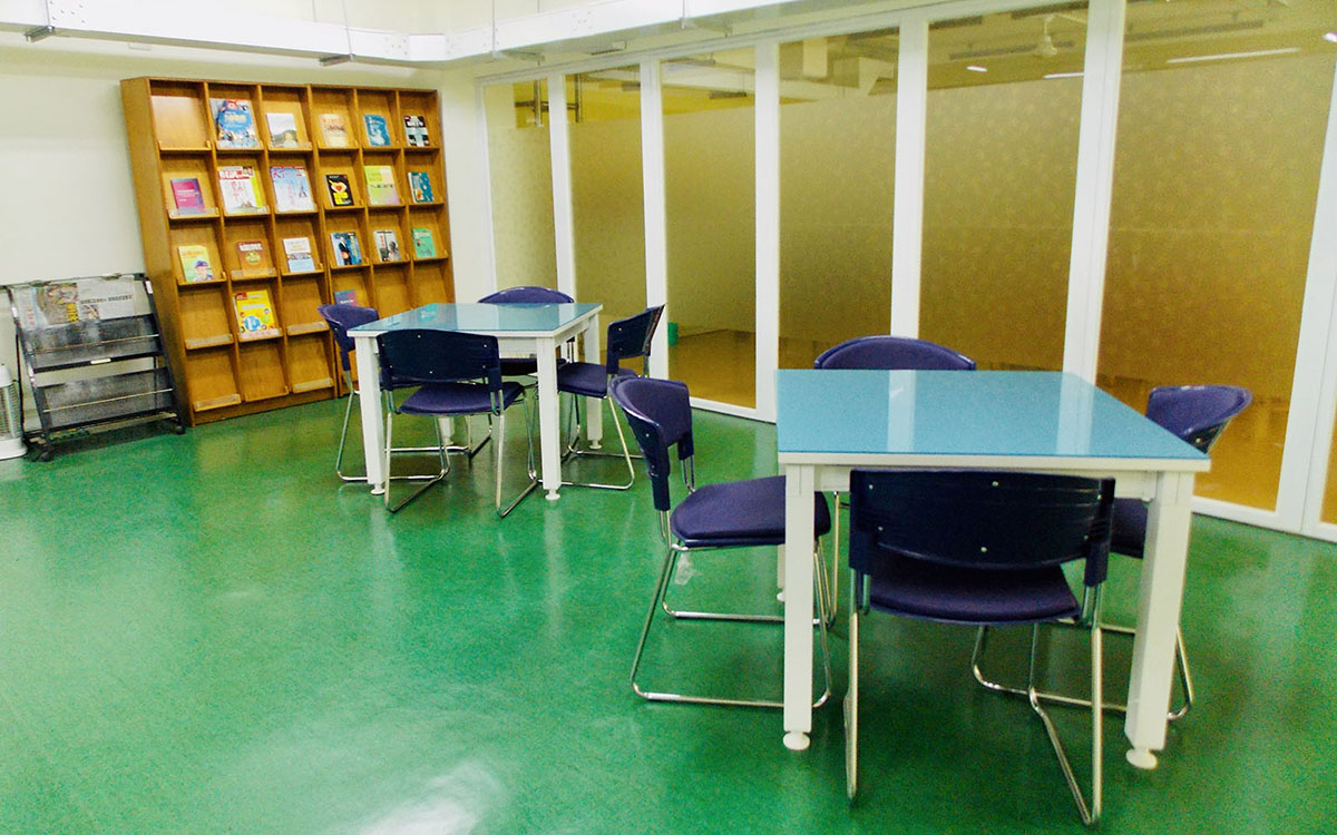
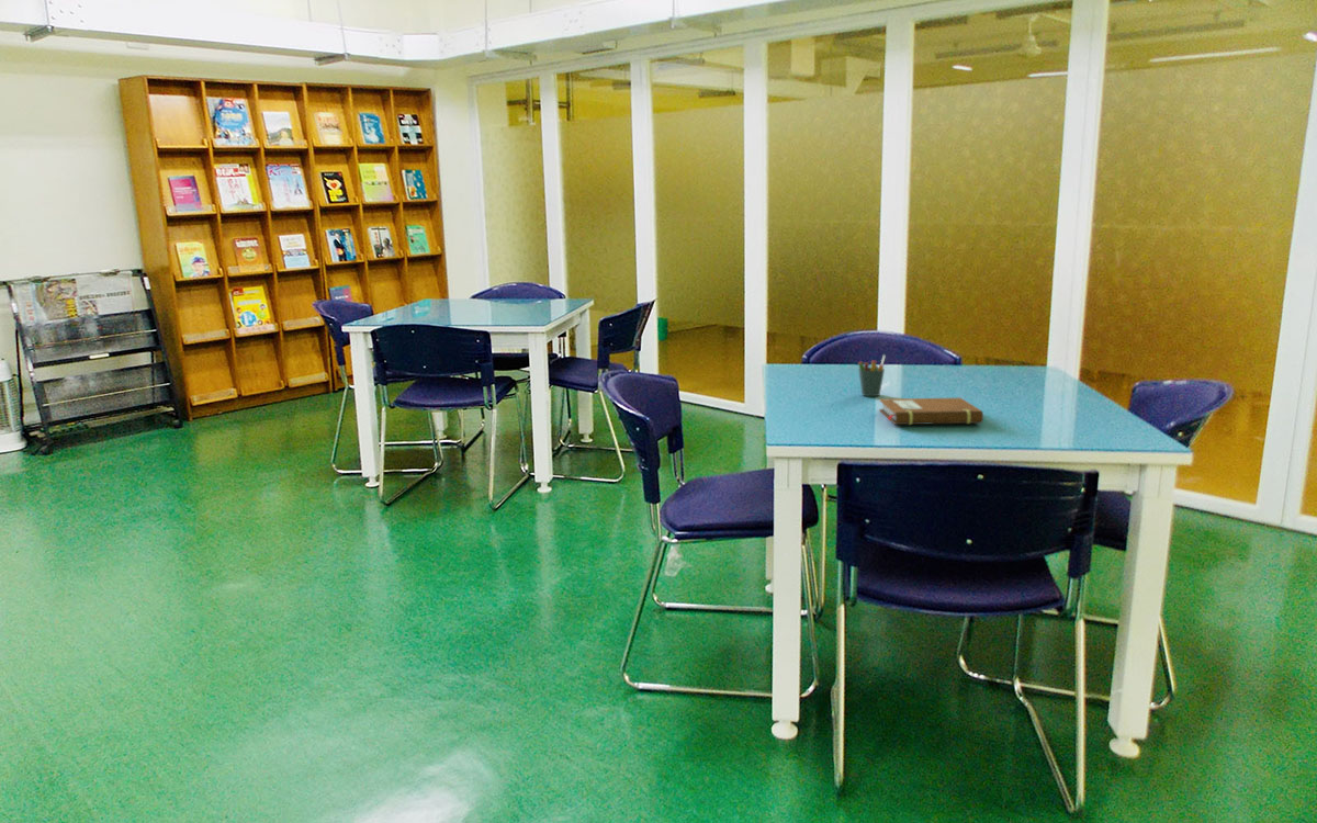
+ notebook [878,396,984,426]
+ pen holder [857,353,887,397]
